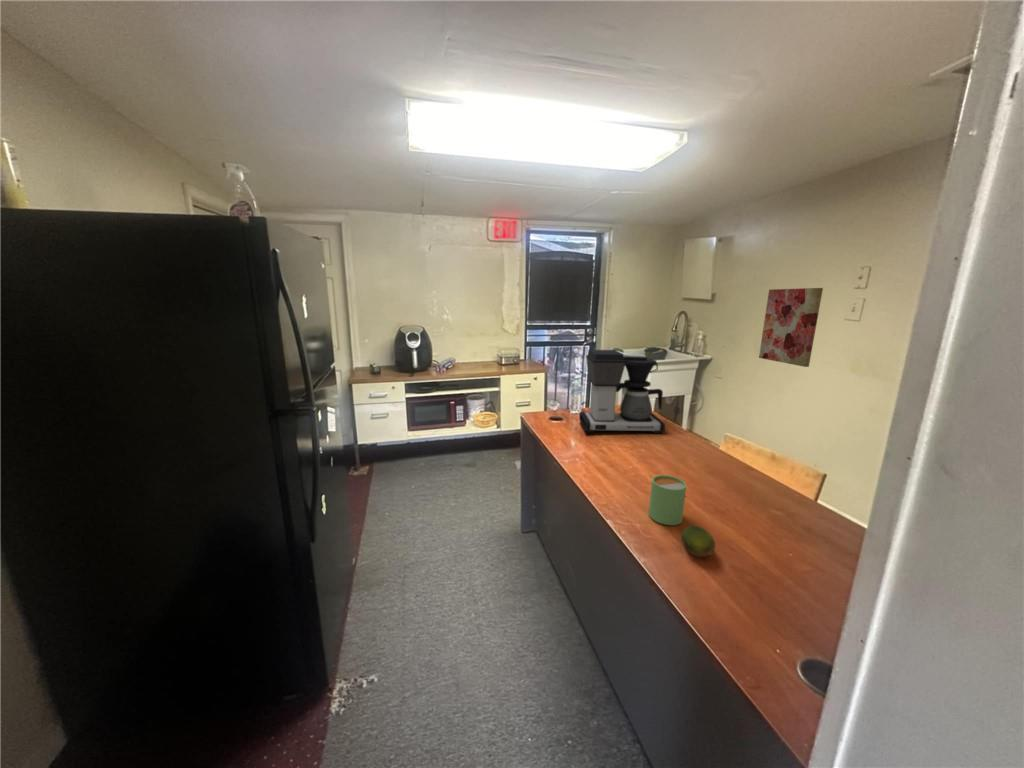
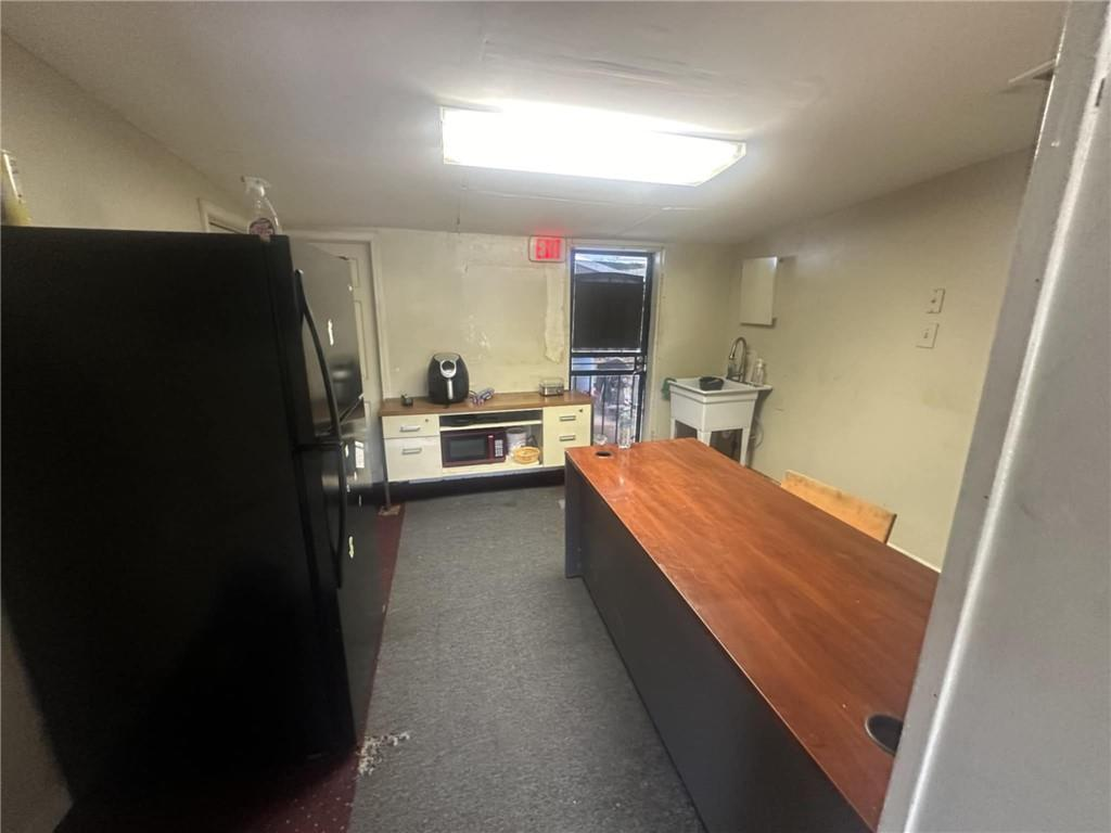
- fruit [680,525,716,558]
- mug [648,474,688,526]
- wall art [758,287,824,368]
- coffee maker [578,349,666,435]
